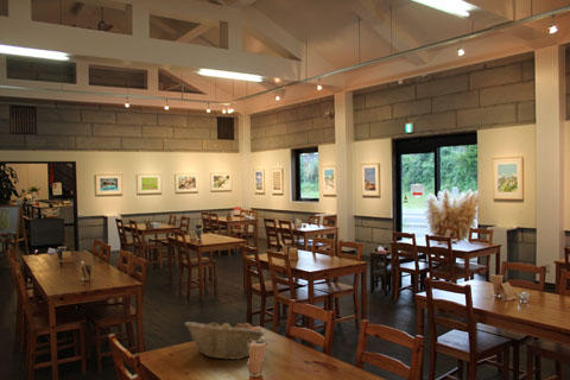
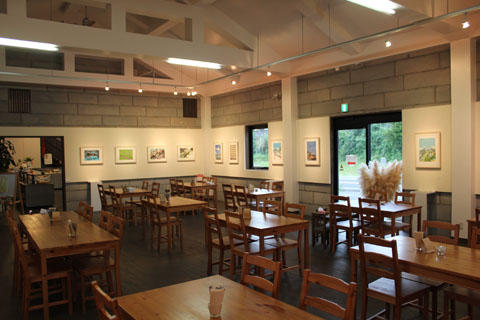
- fruit basket [183,318,266,361]
